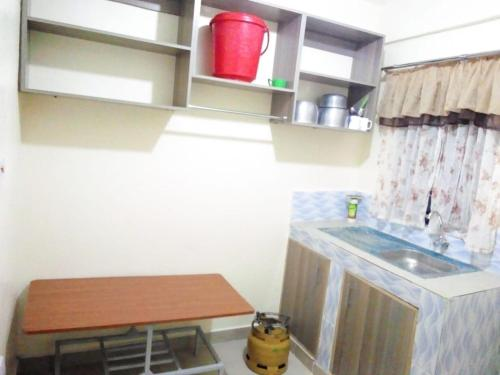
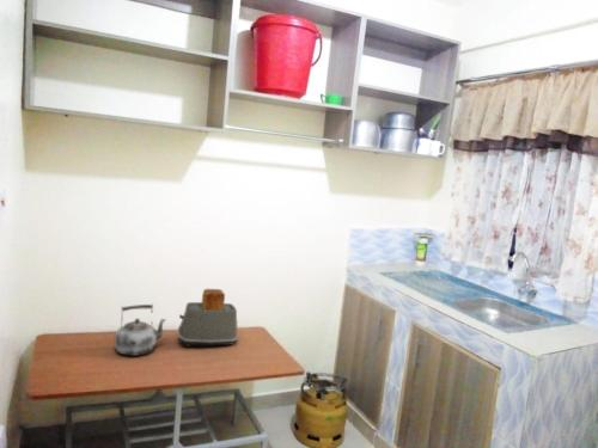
+ toaster [176,288,239,349]
+ kettle [114,303,167,357]
